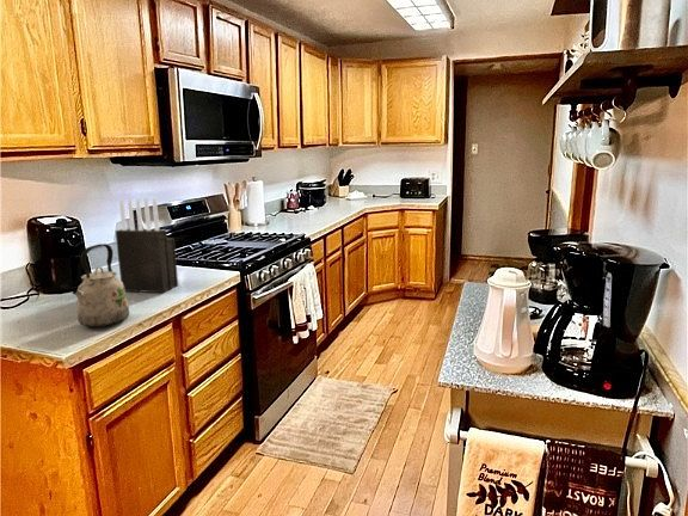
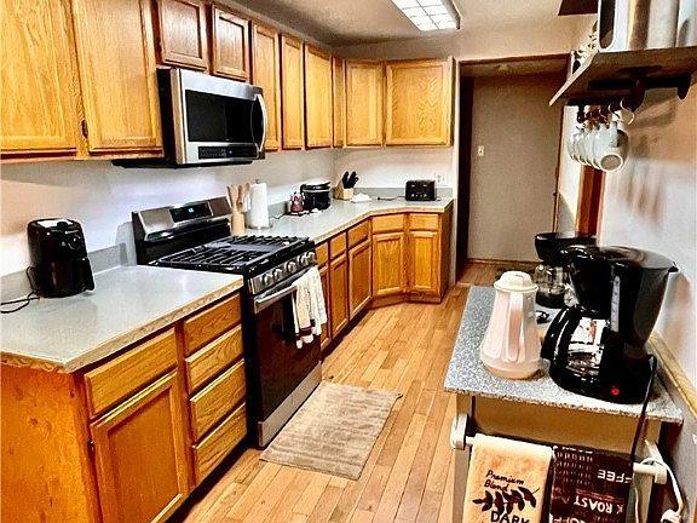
- knife block [115,197,179,294]
- kettle [70,242,131,328]
